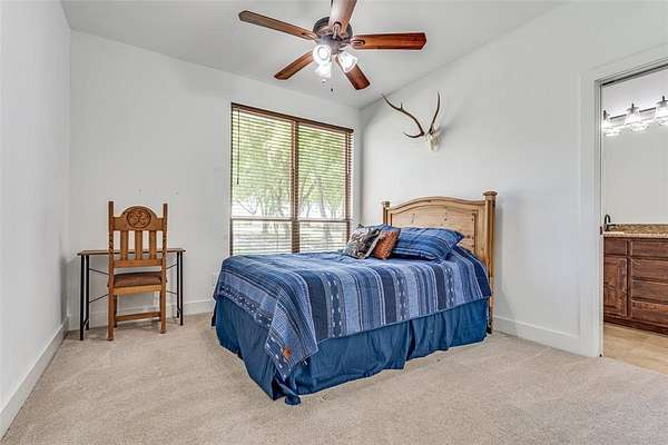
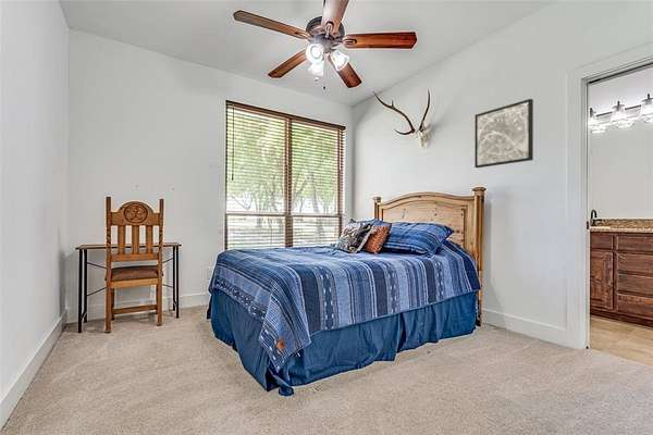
+ wall art [473,98,534,169]
